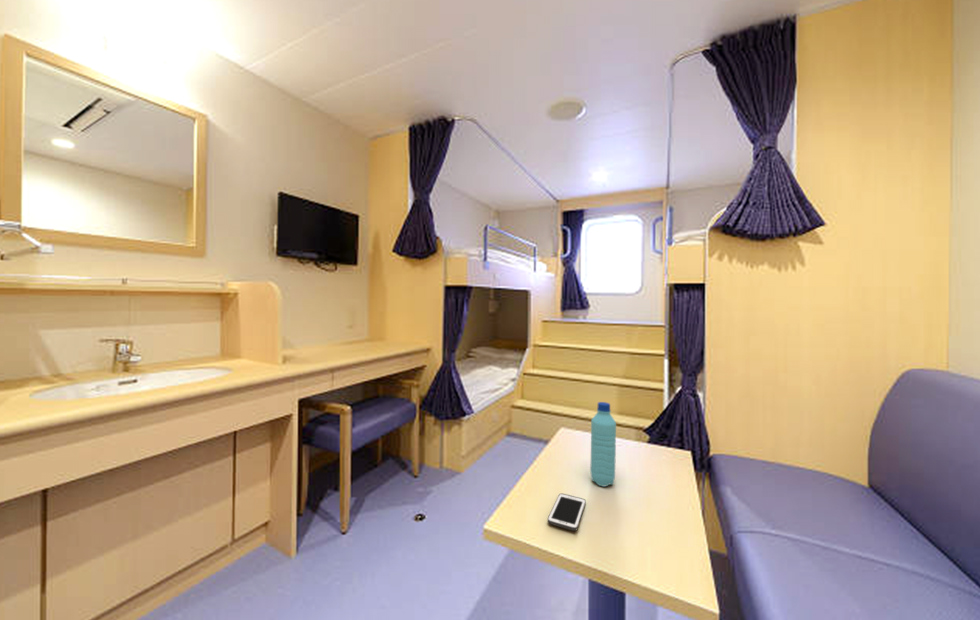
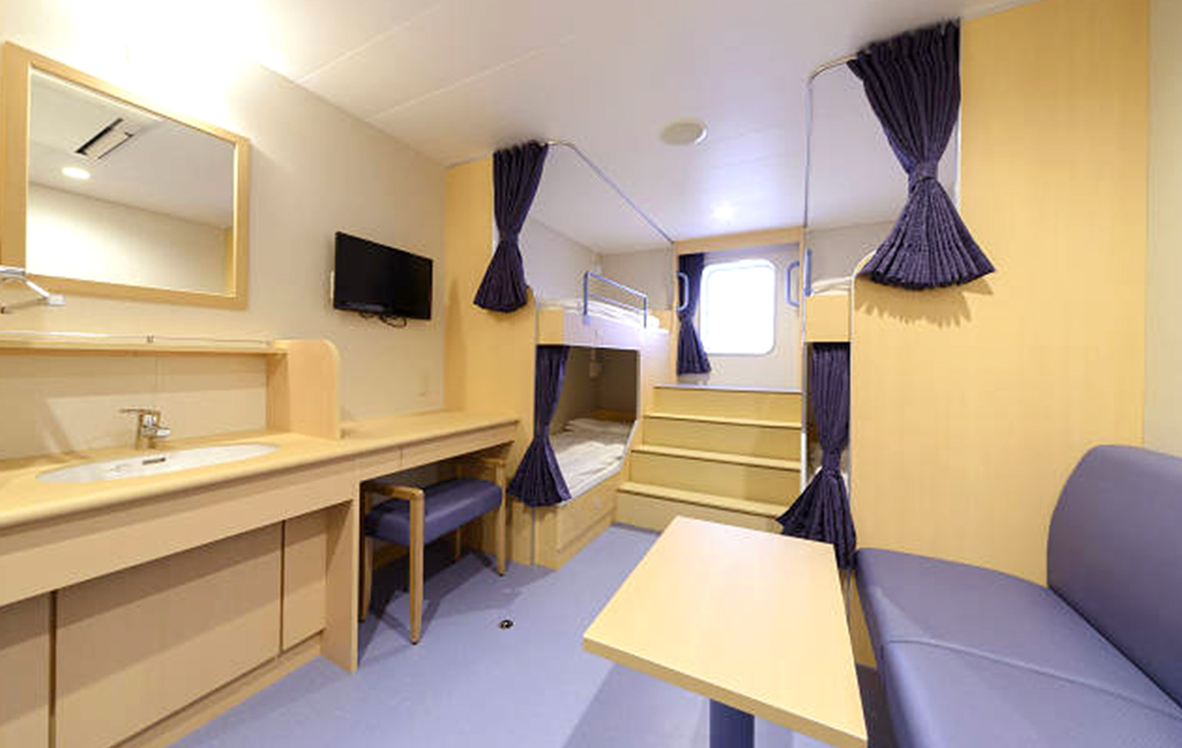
- cell phone [547,492,587,532]
- water bottle [589,401,617,487]
